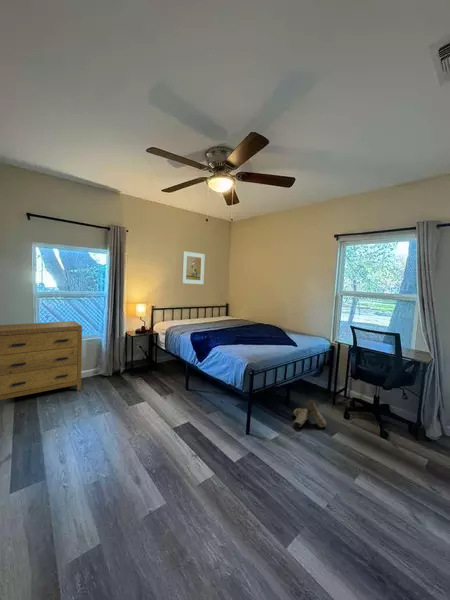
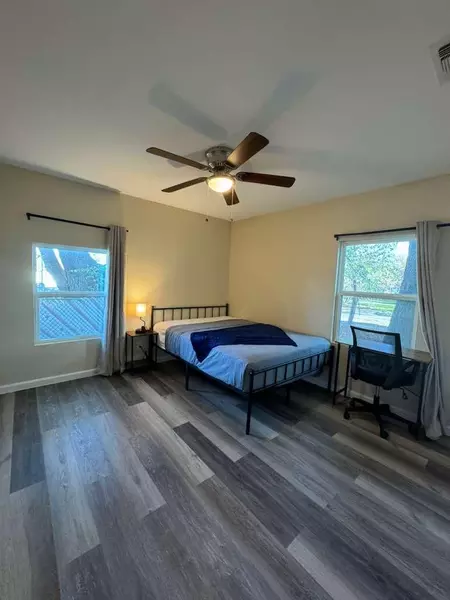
- dresser [0,320,83,401]
- boots [293,399,327,428]
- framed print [181,250,206,285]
